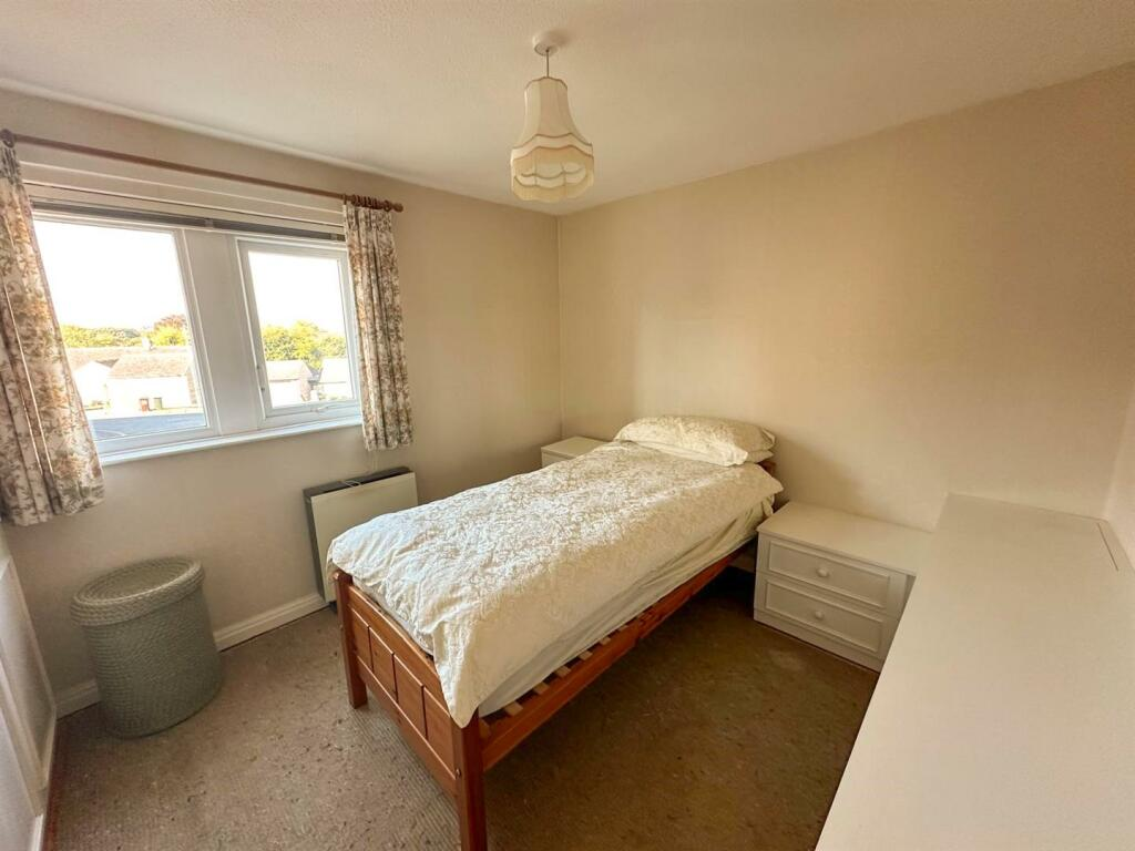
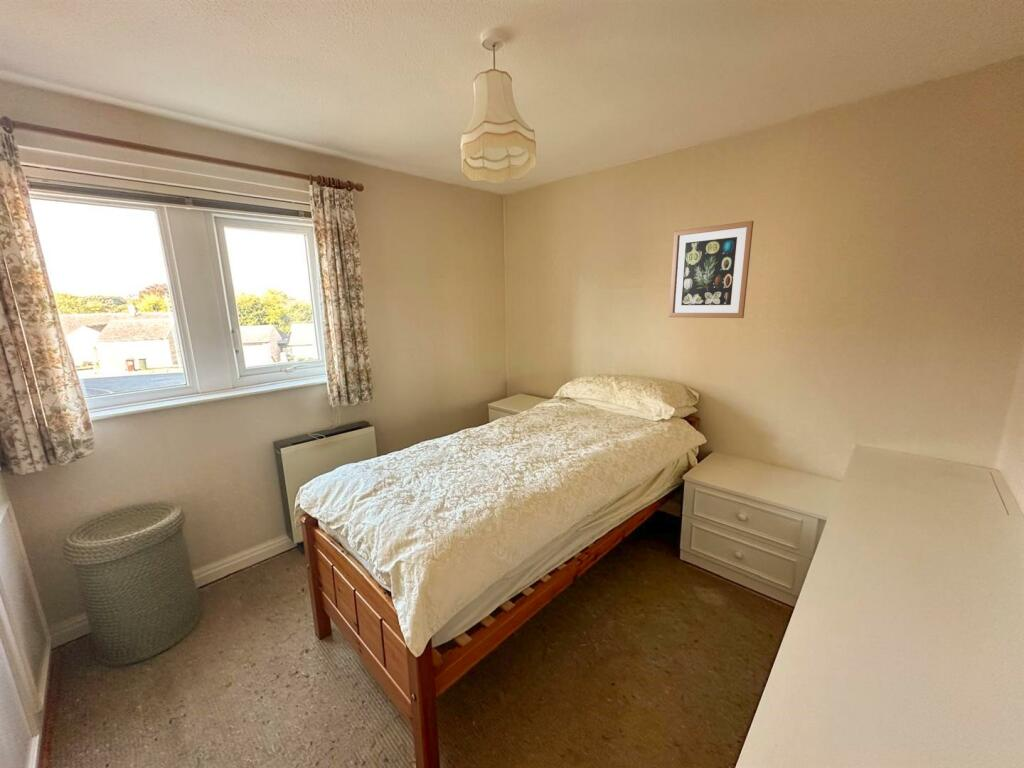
+ wall art [668,220,754,319]
